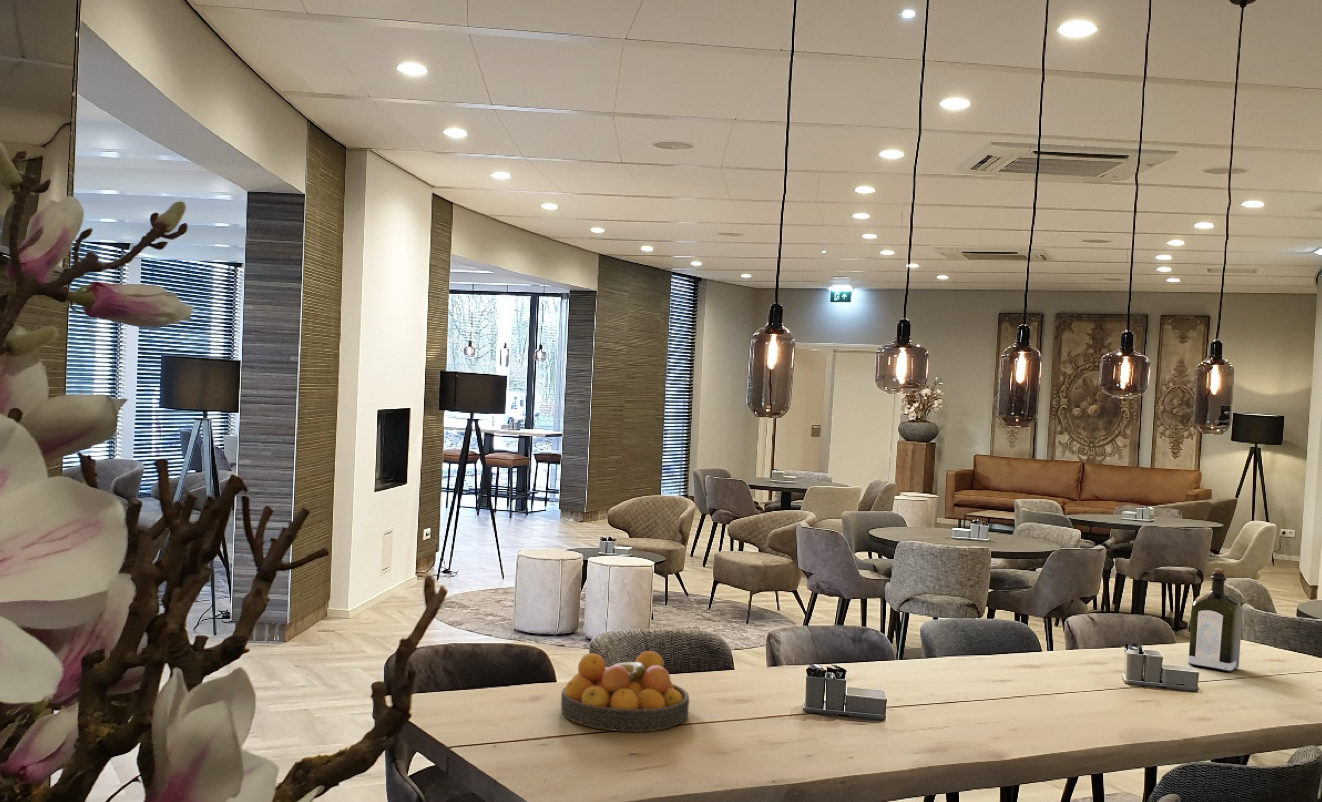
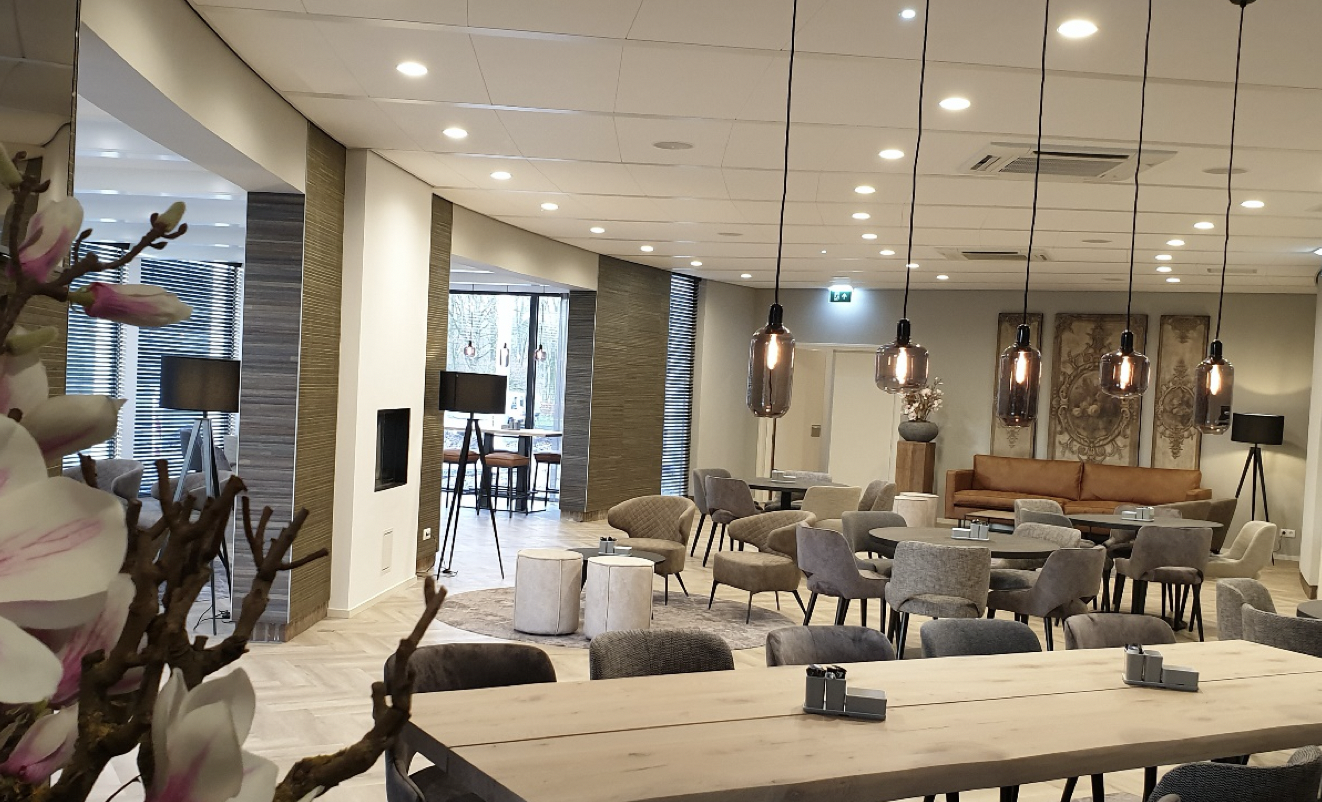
- liquor [1188,567,1243,673]
- fruit bowl [560,650,690,733]
